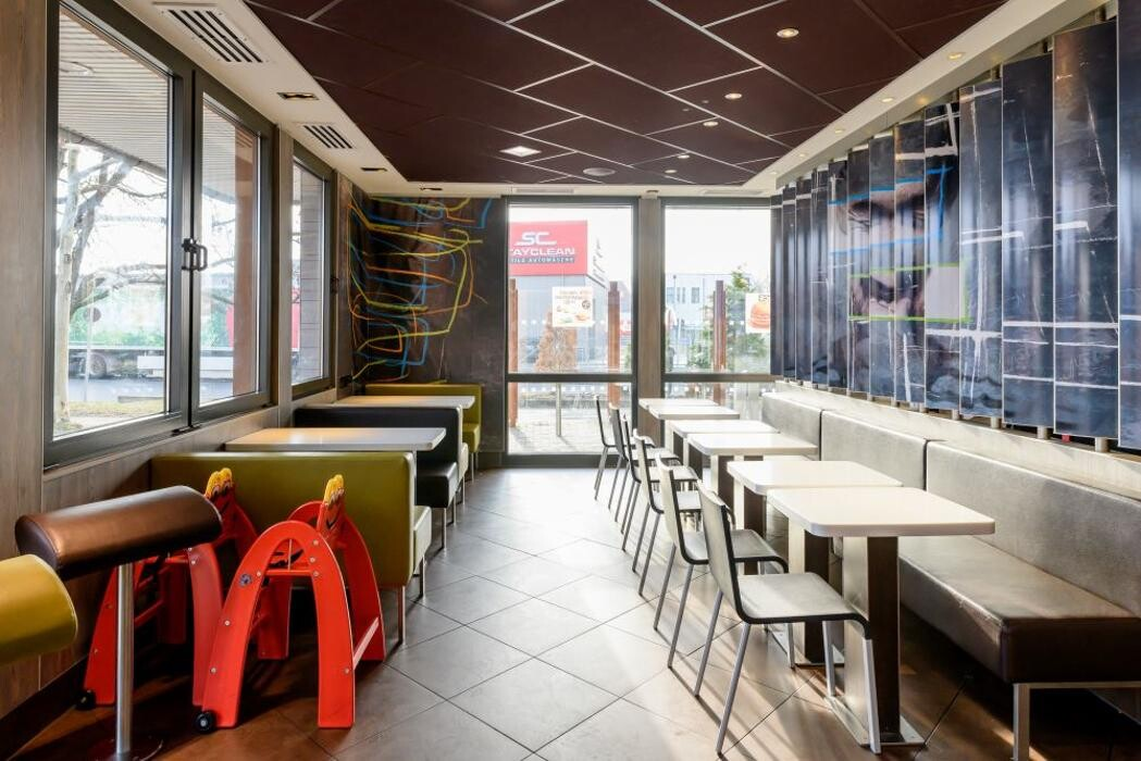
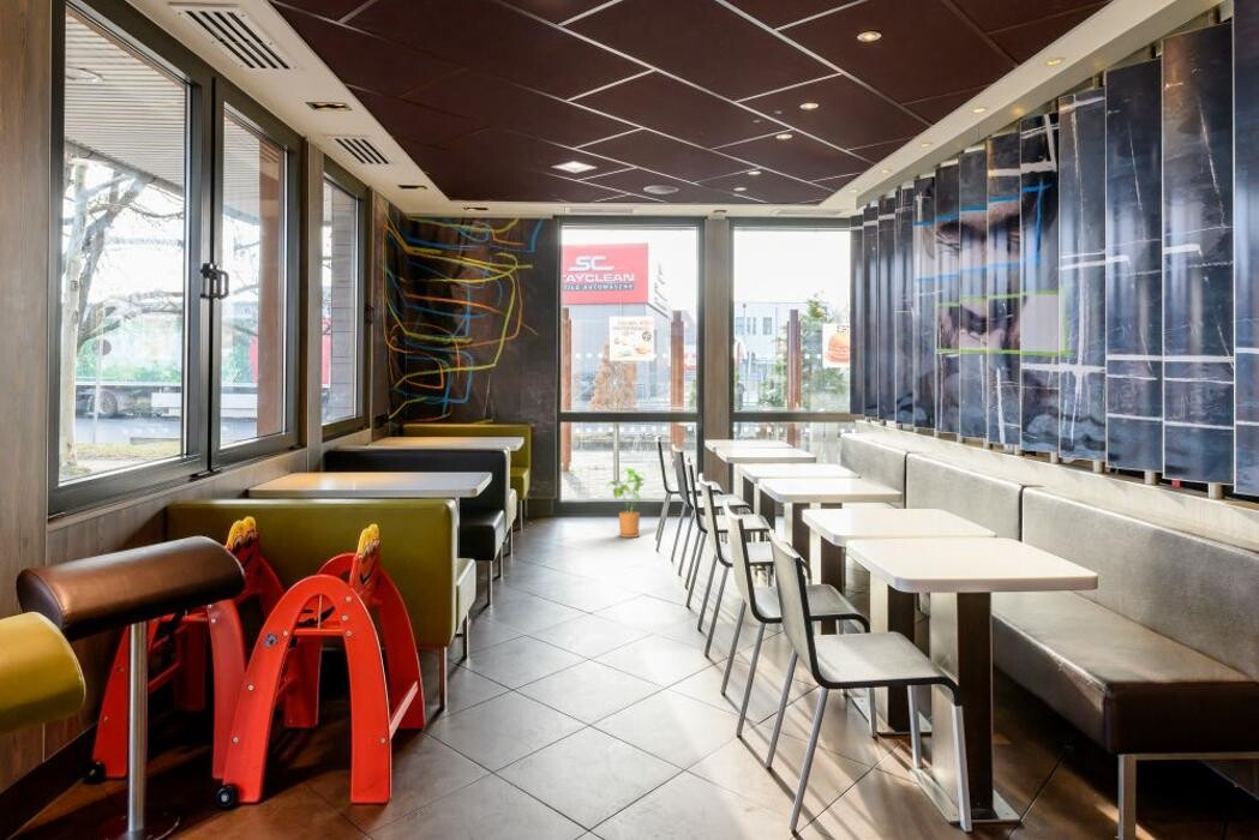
+ house plant [606,467,648,539]
